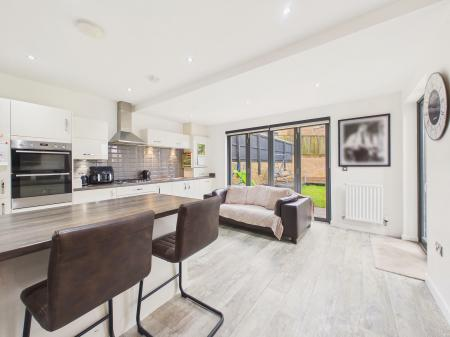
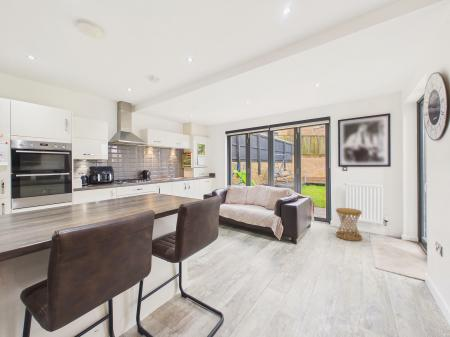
+ side table [335,207,363,242]
